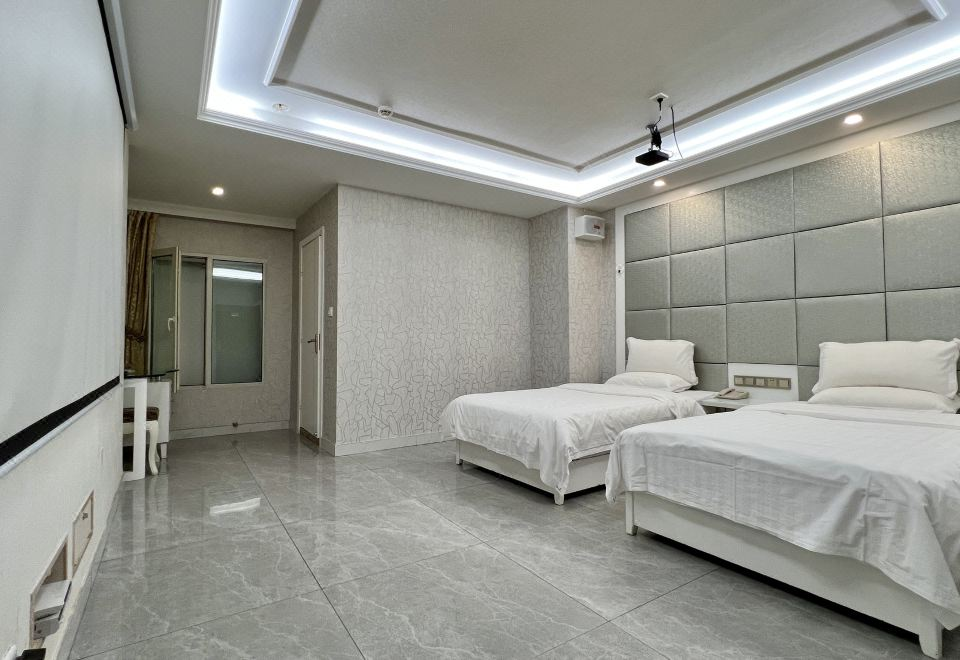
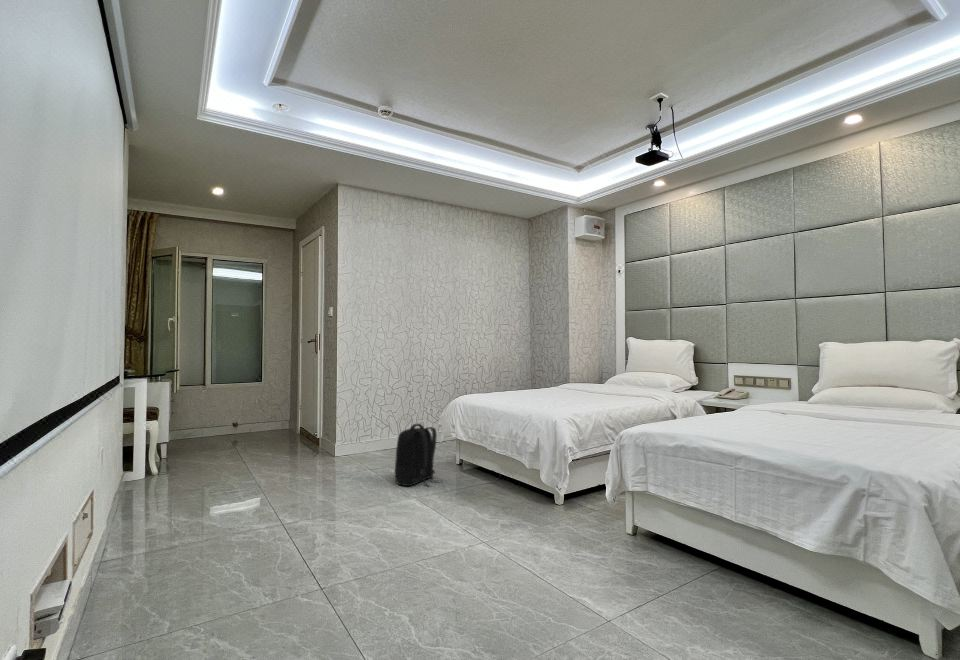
+ backpack [394,423,442,487]
